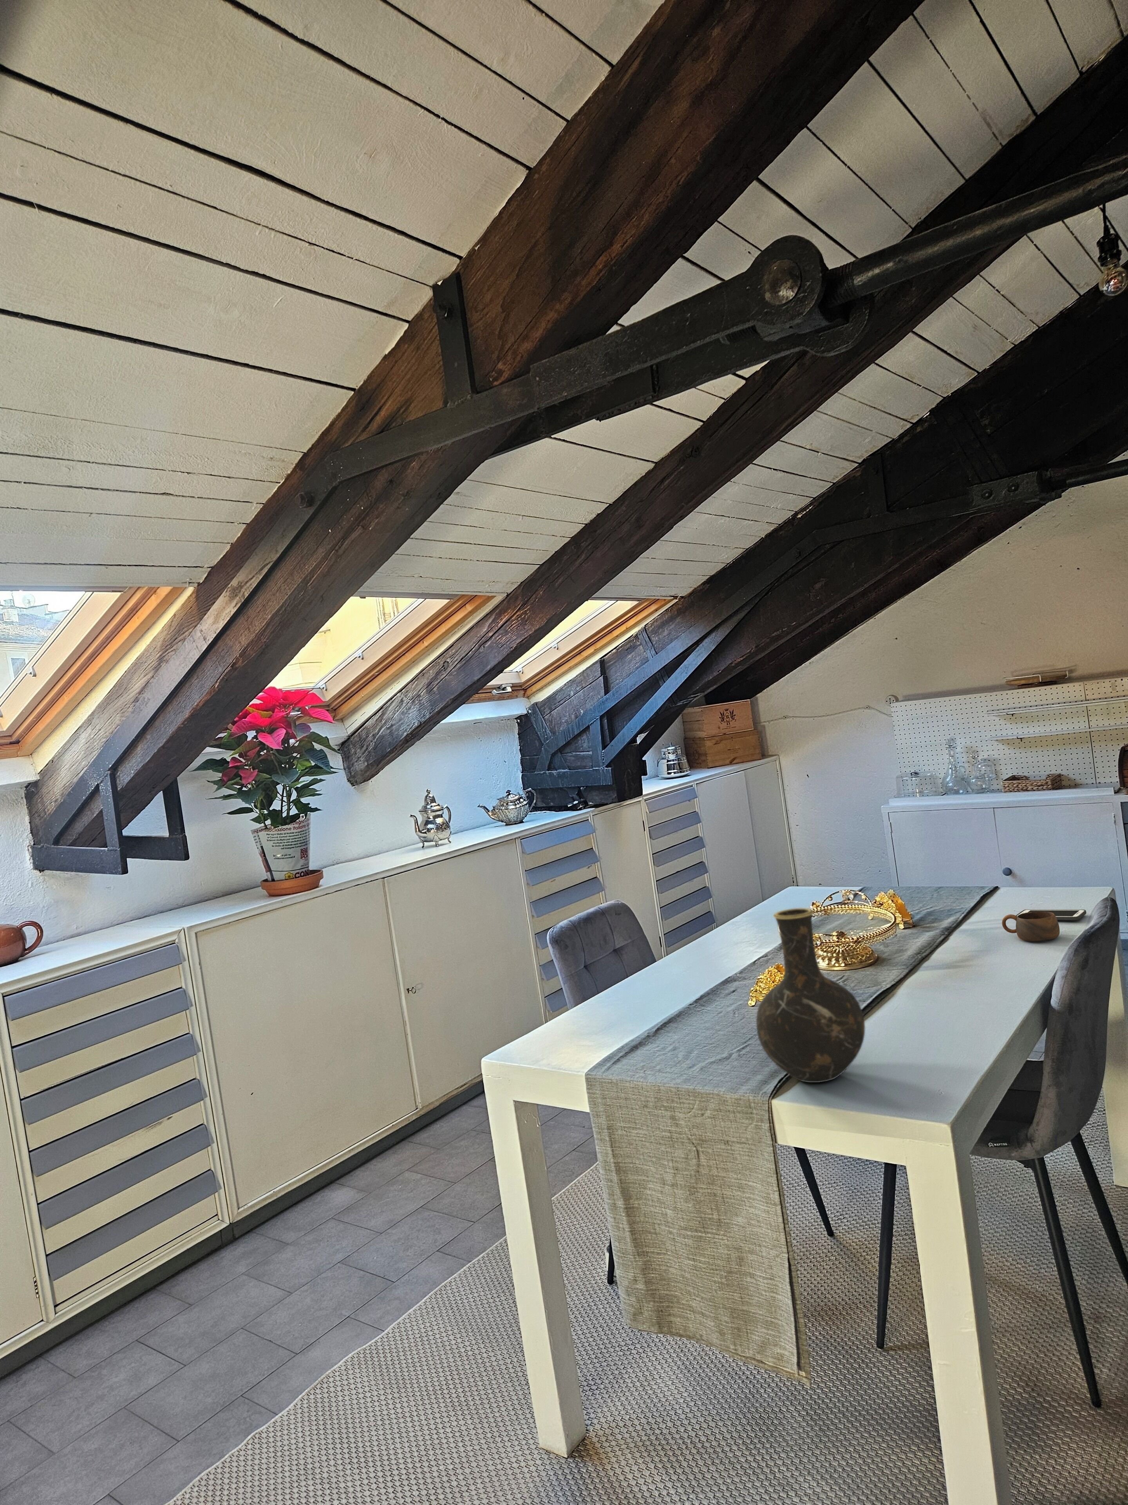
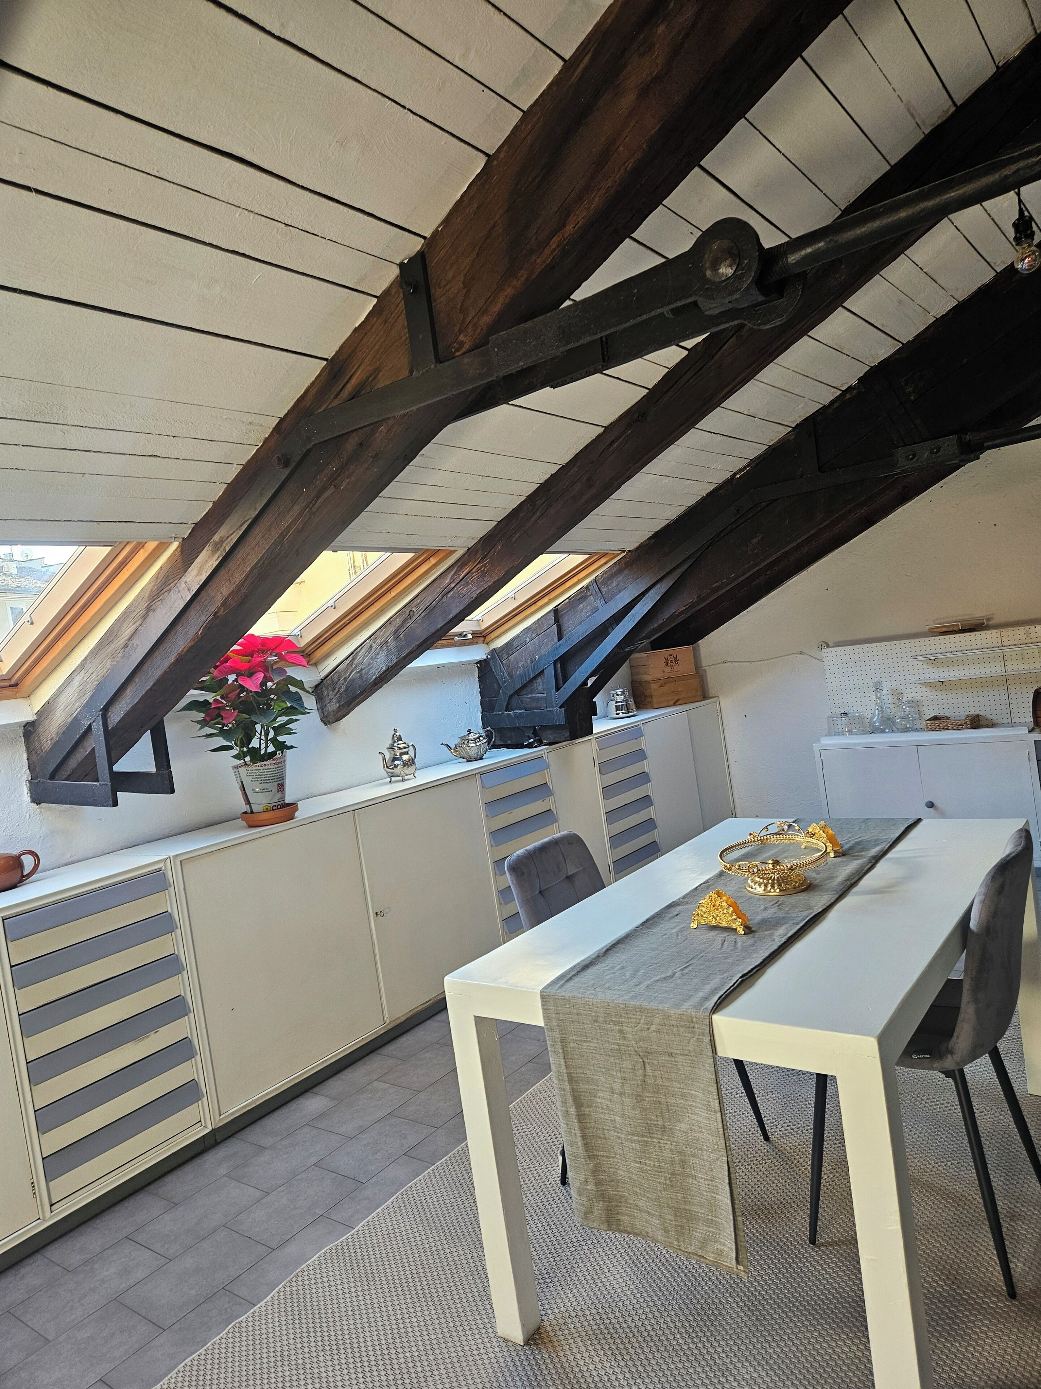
- vase [756,908,866,1083]
- cup [1001,911,1060,942]
- cell phone [1015,909,1087,921]
